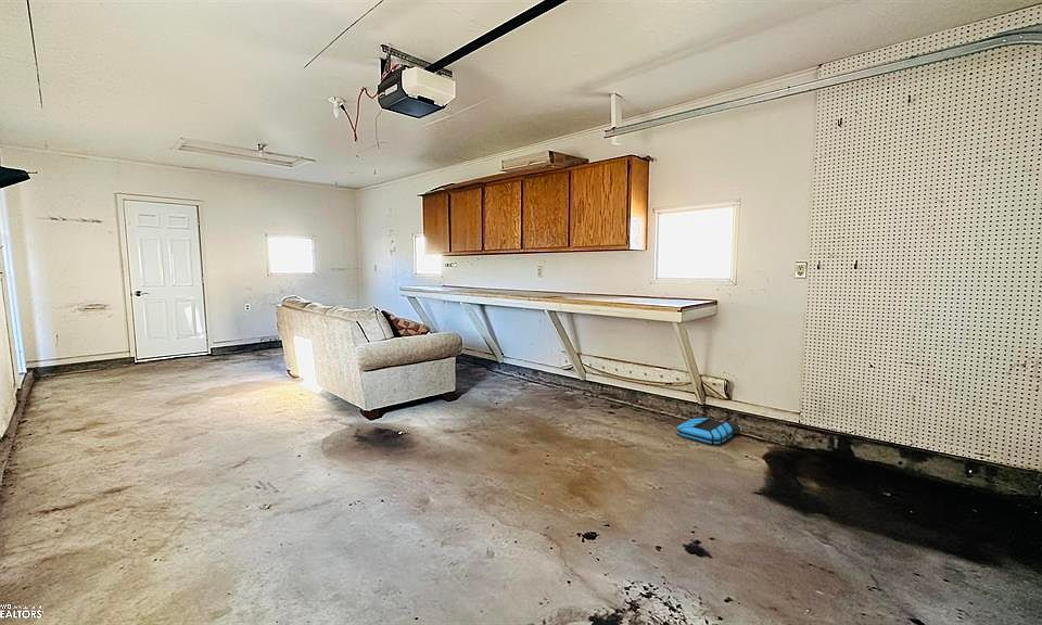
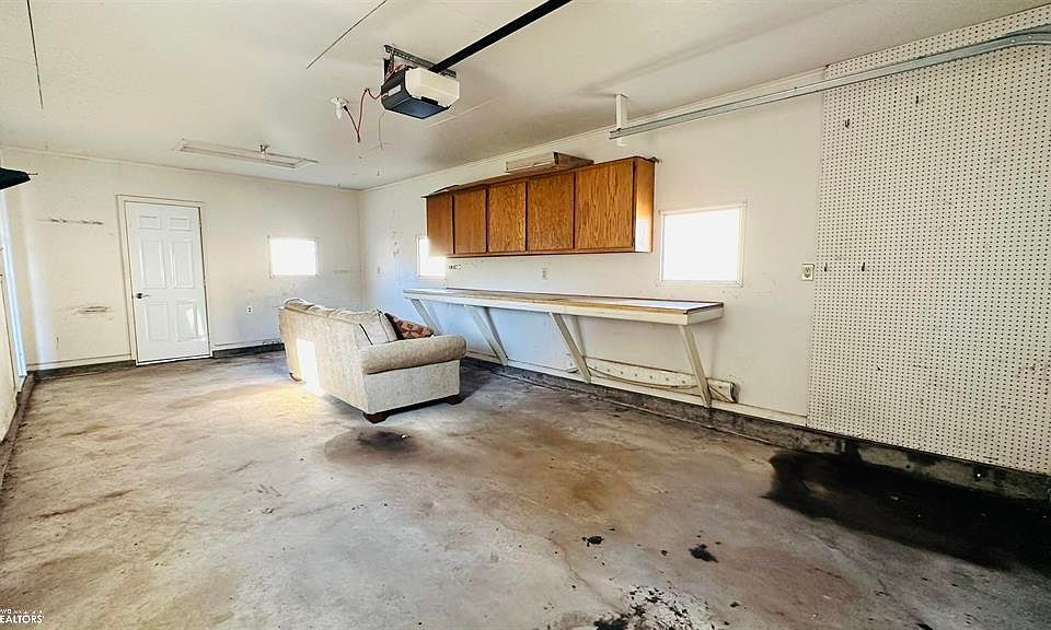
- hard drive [676,416,742,445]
